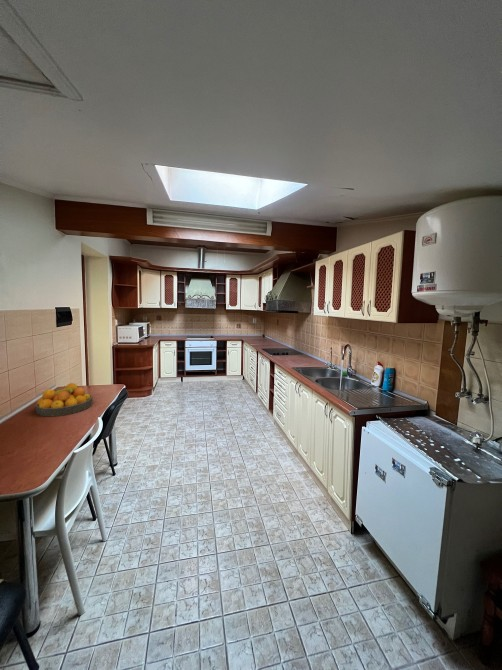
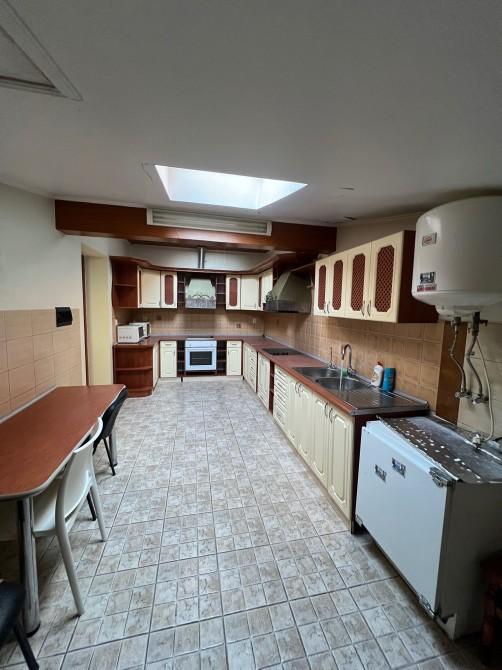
- fruit bowl [34,382,93,417]
